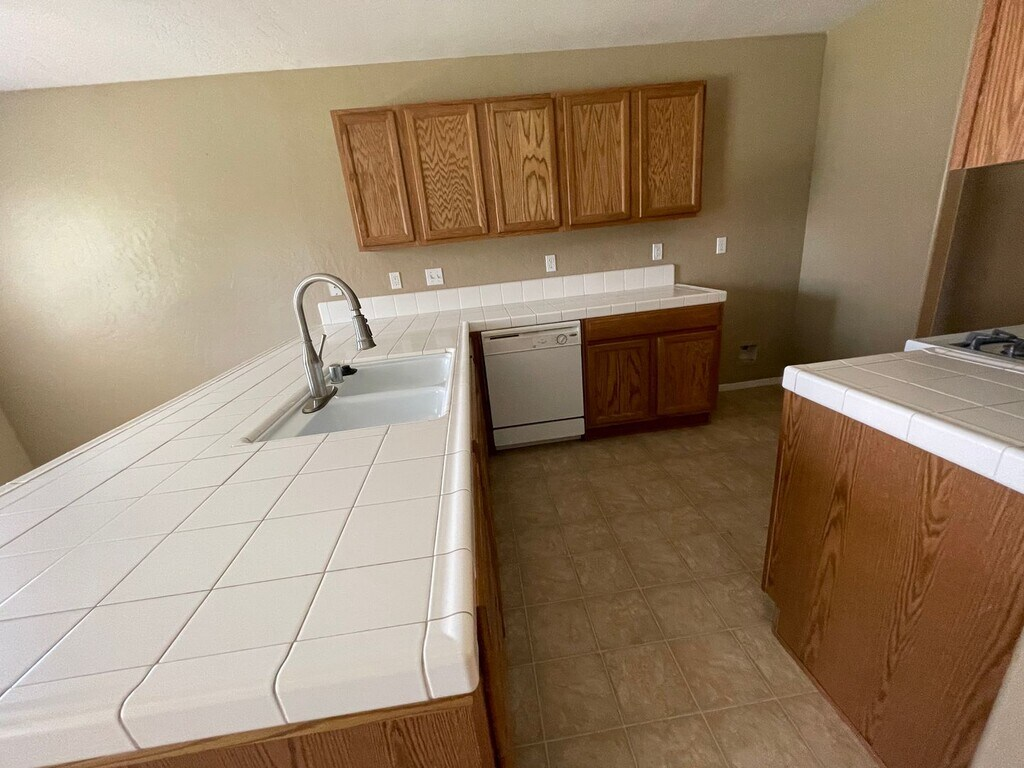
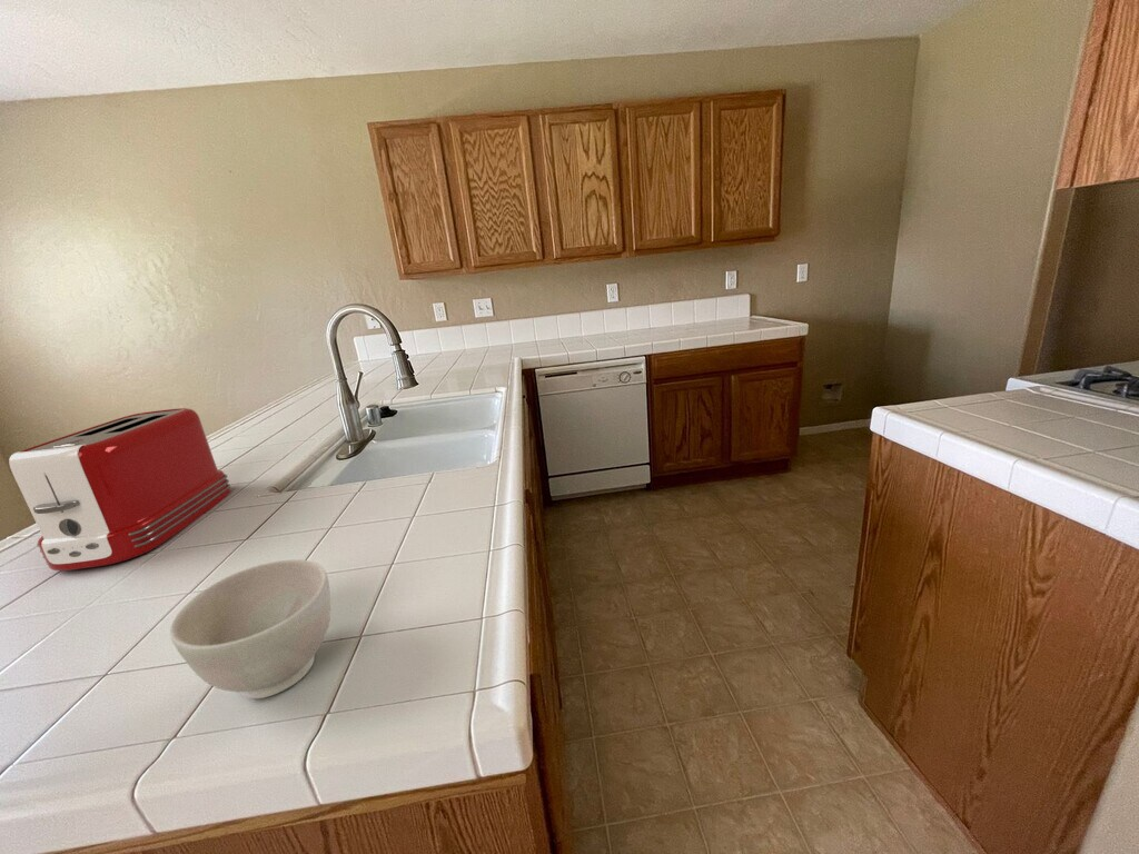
+ toaster [8,407,231,572]
+ bowl [169,558,331,699]
